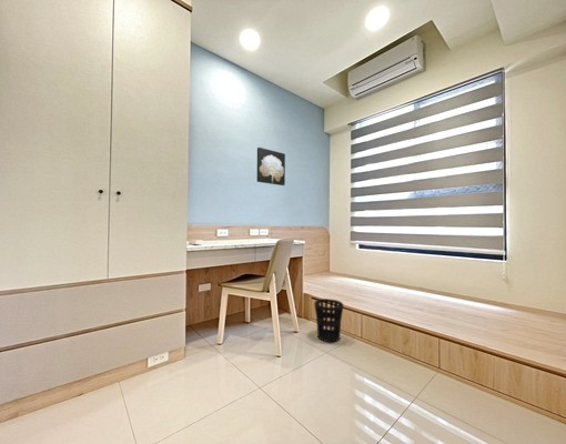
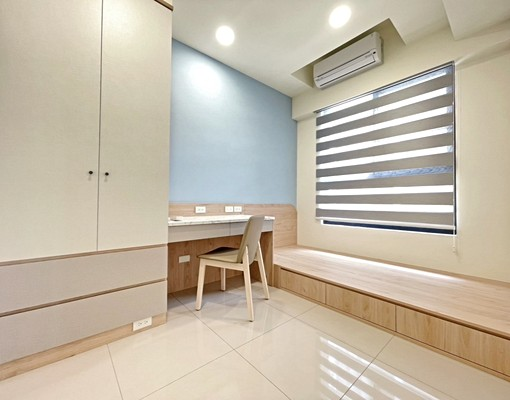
- wall art [256,147,286,186]
- wastebasket [313,297,344,343]
